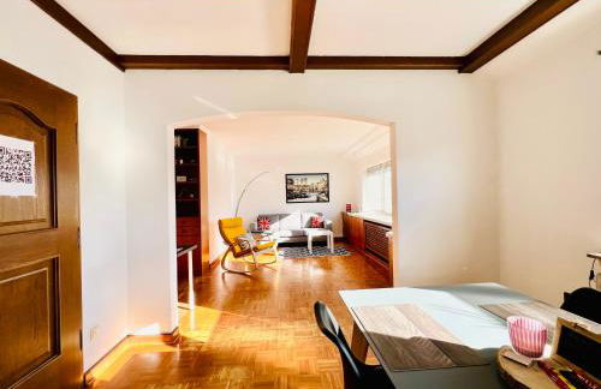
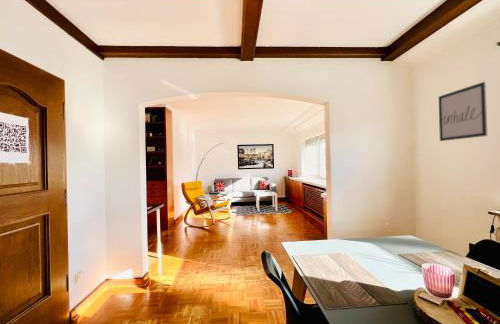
+ wall art [438,81,488,142]
